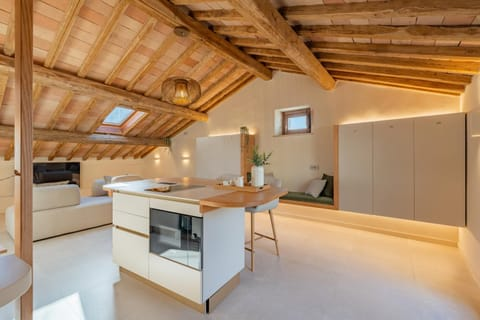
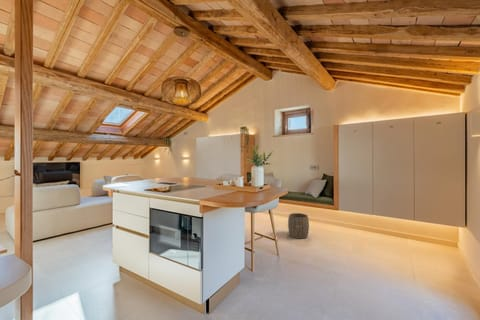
+ woven basket [287,212,310,239]
